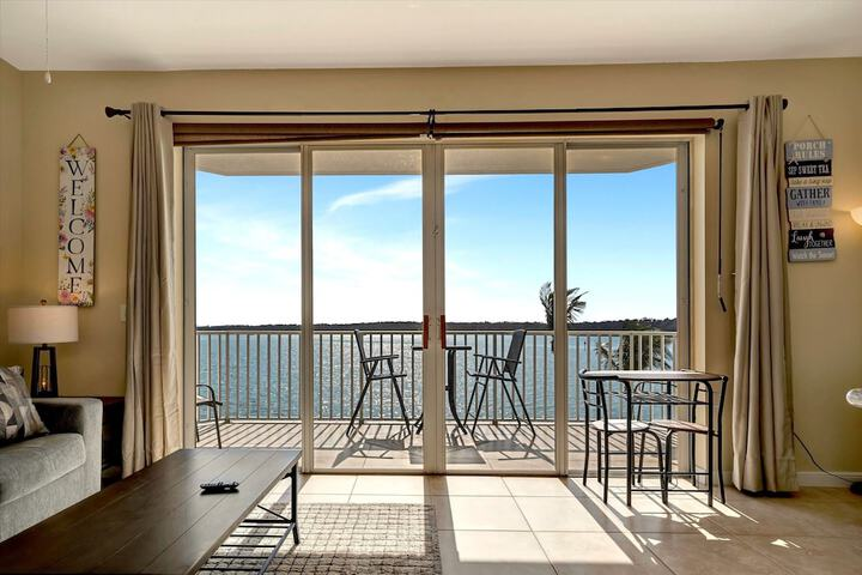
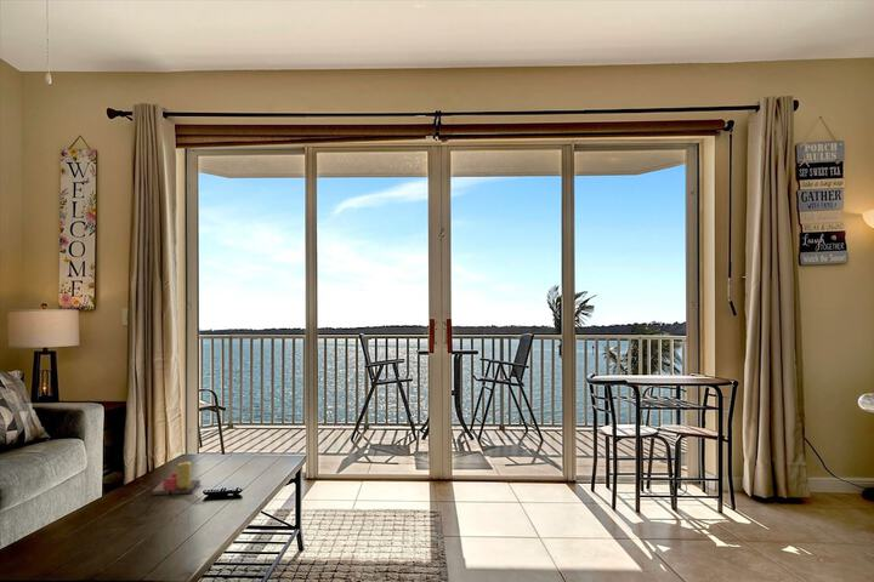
+ candle [151,460,202,496]
